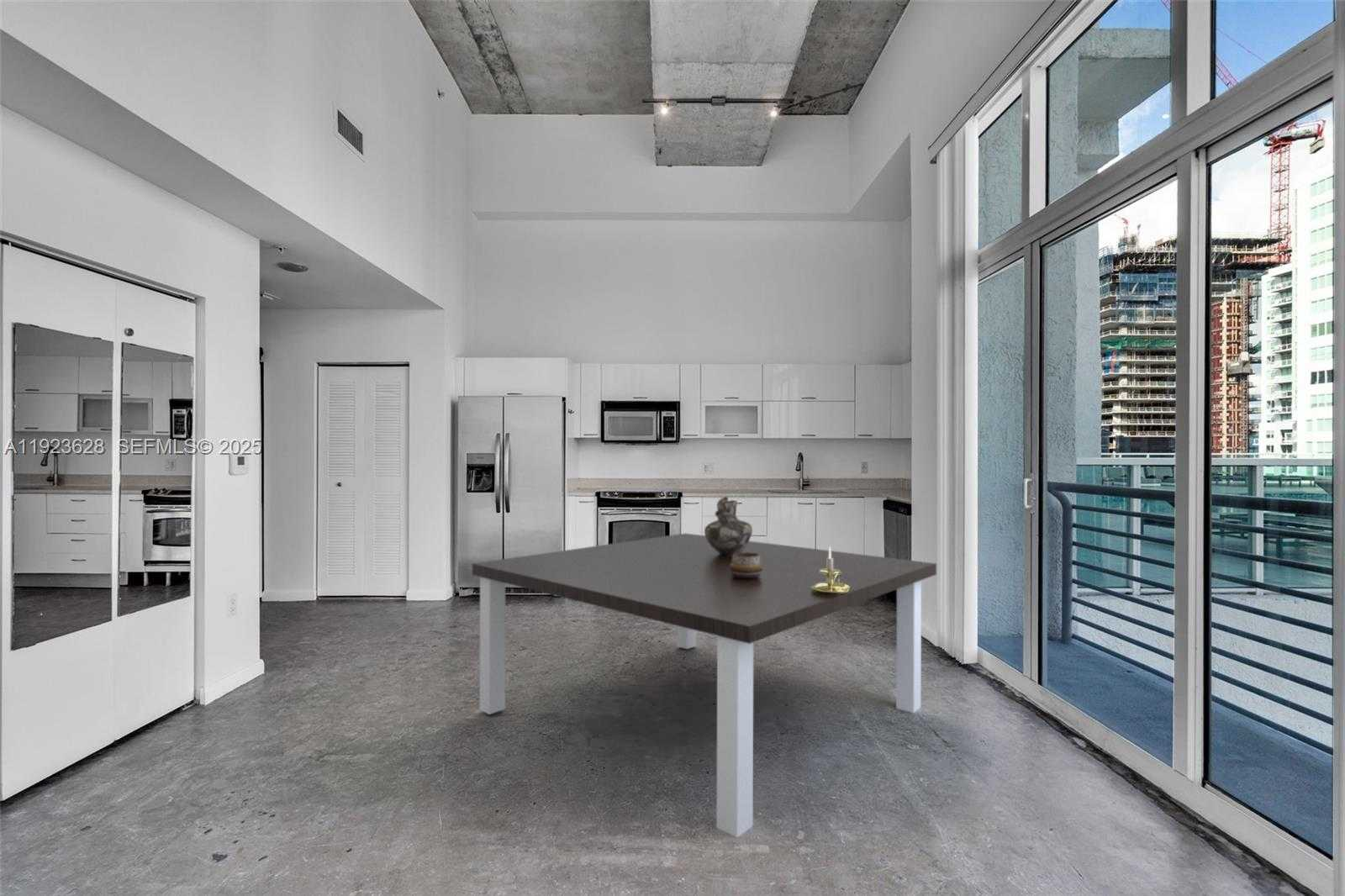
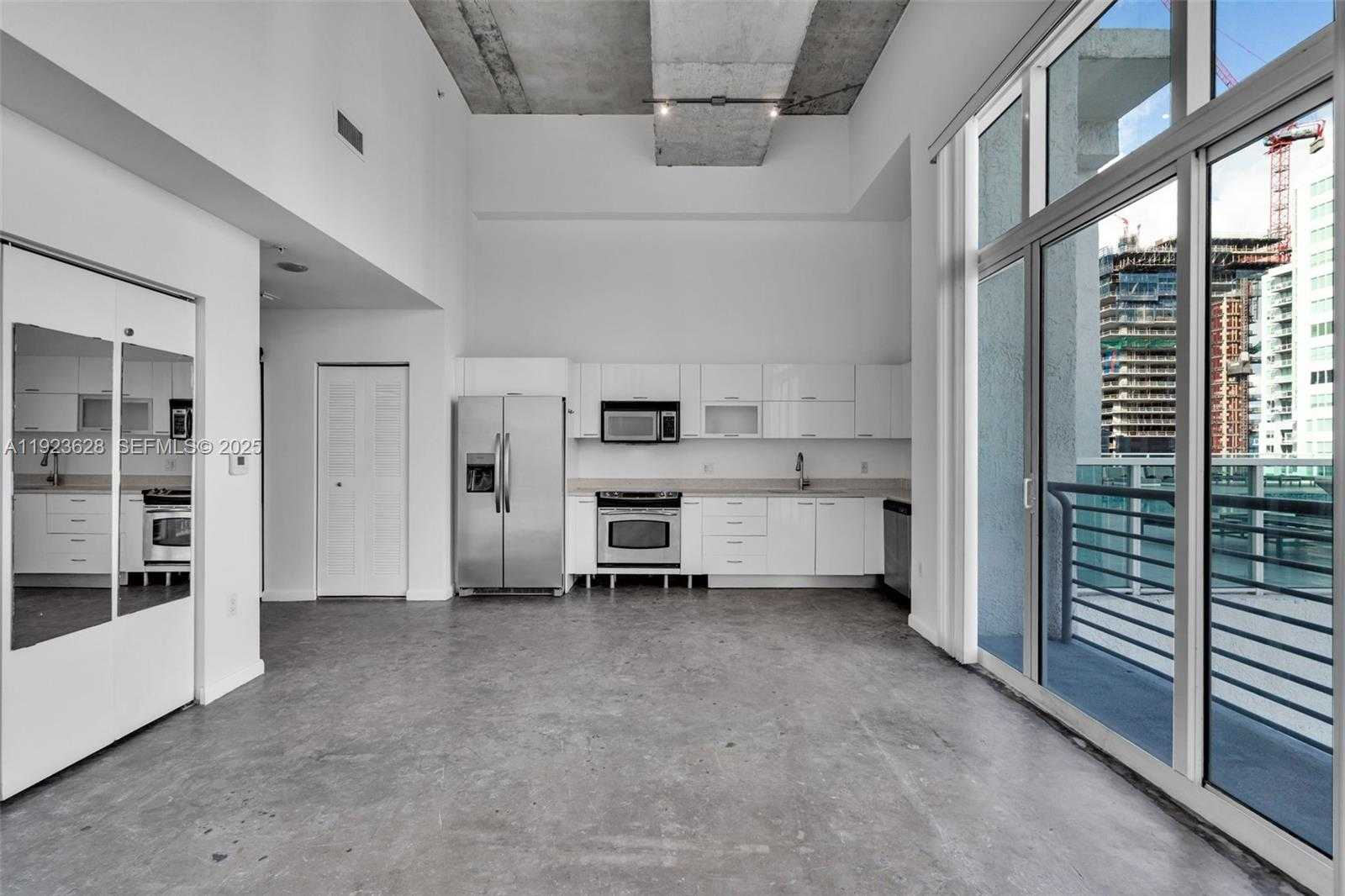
- candle holder [810,546,850,595]
- vase [704,496,753,555]
- dining table [472,532,937,838]
- decorative bowl [730,552,762,578]
